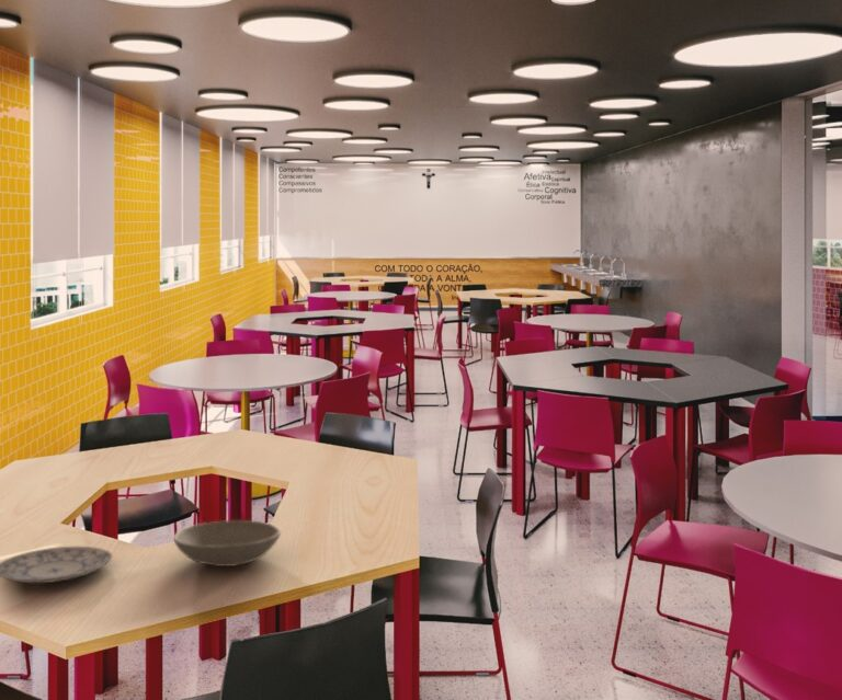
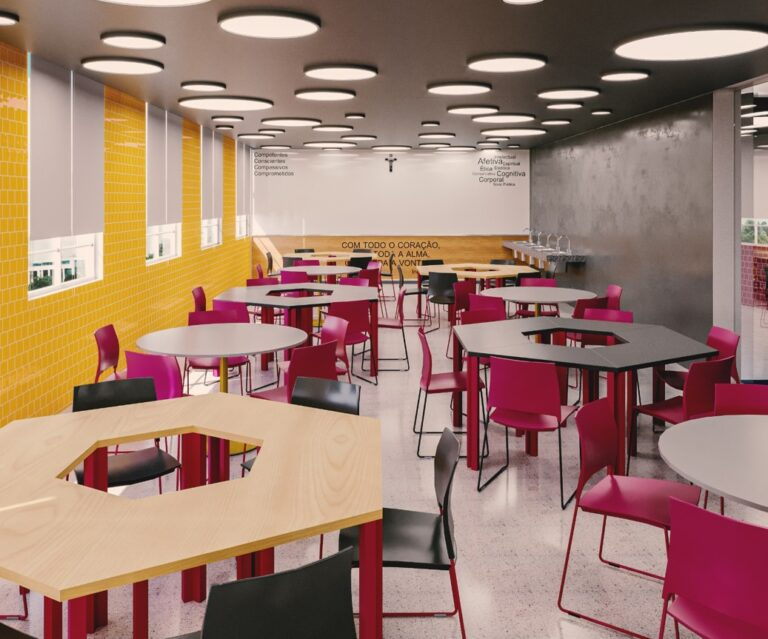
- bowl [172,519,282,567]
- plate [0,546,114,584]
